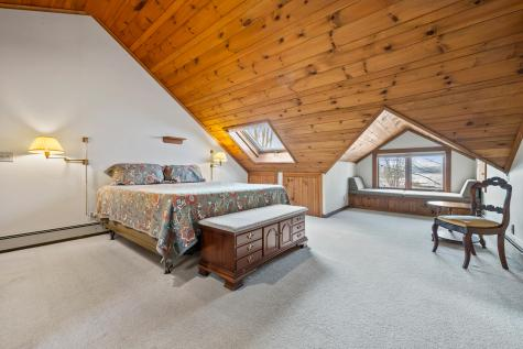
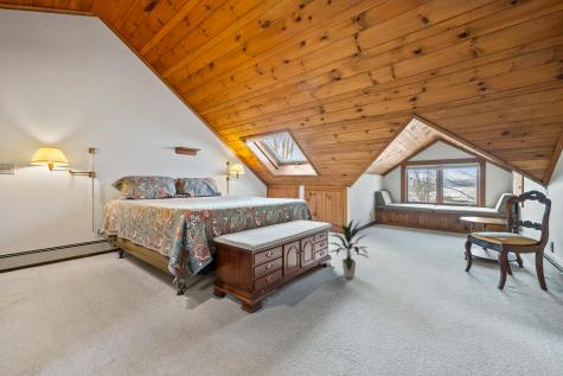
+ indoor plant [326,218,370,279]
